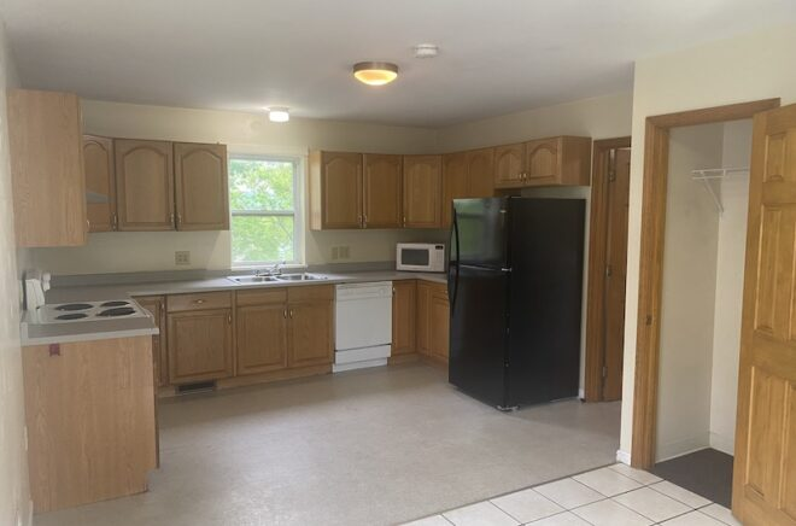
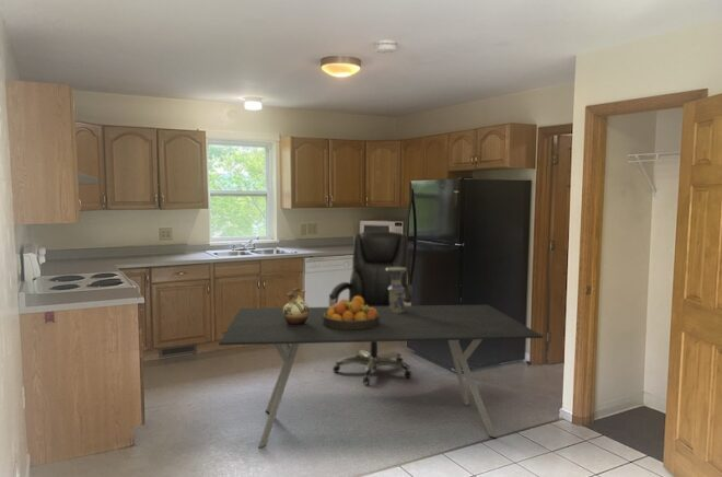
+ vase [386,267,406,313]
+ dining table [218,304,544,450]
+ chair [328,230,414,385]
+ ceramic pitcher [282,287,310,325]
+ fruit bowl [323,296,380,330]
